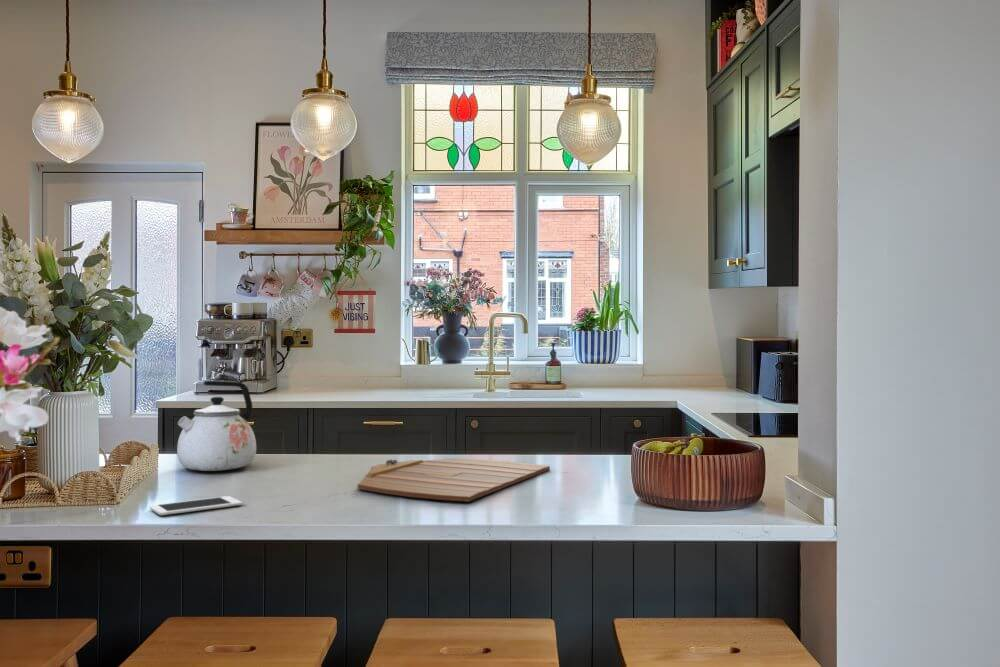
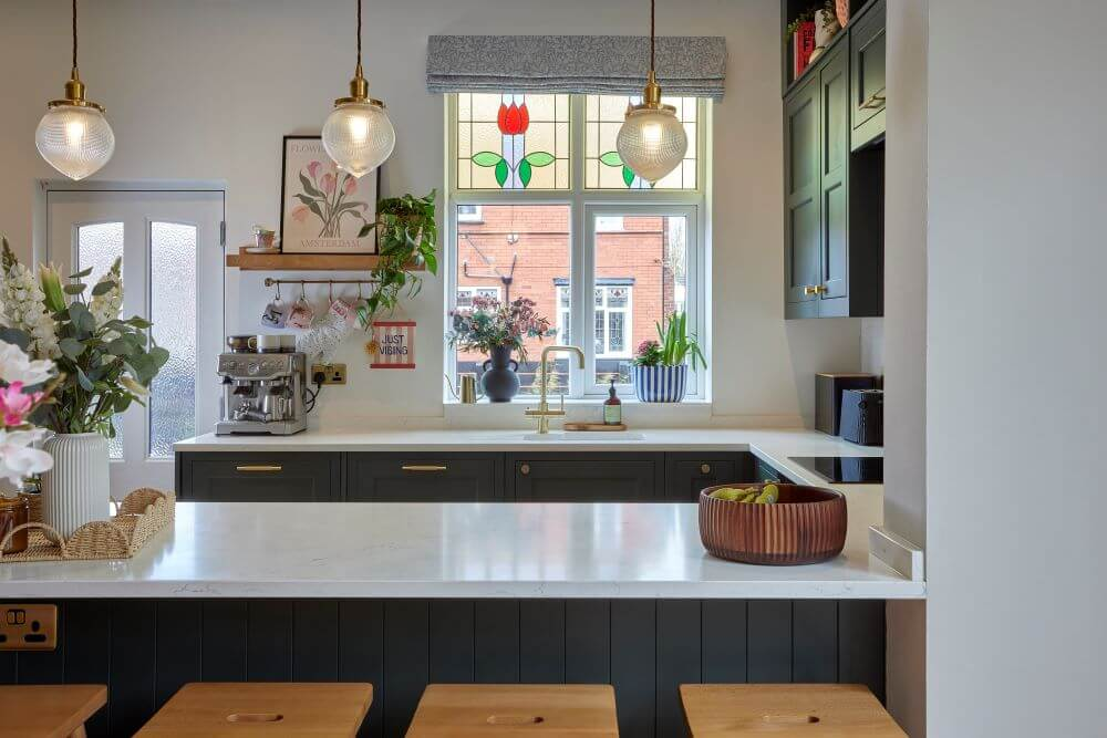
- cell phone [149,495,243,516]
- kettle [176,380,257,472]
- cutting board [357,457,551,503]
